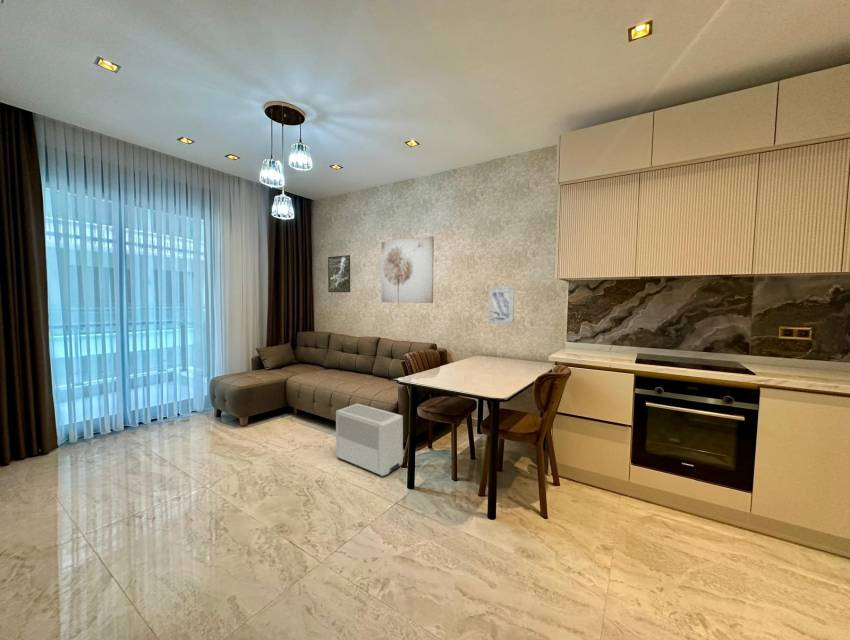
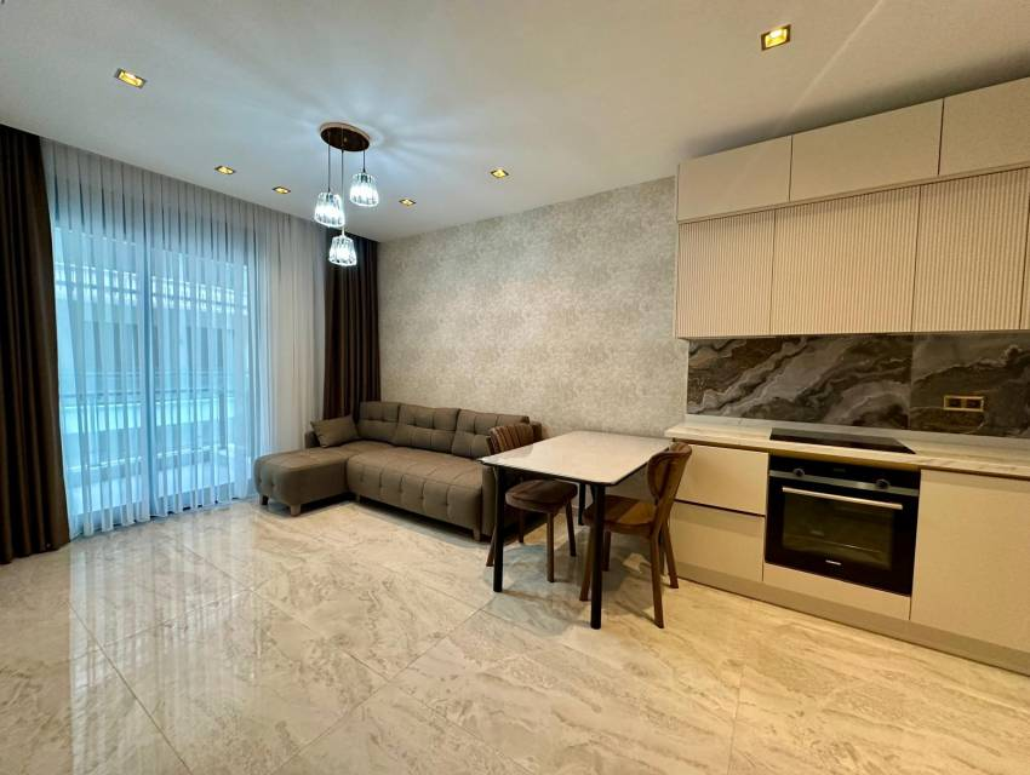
- wall art [488,286,515,325]
- wall art [381,235,435,304]
- air purifier [335,402,404,478]
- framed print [327,254,351,293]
